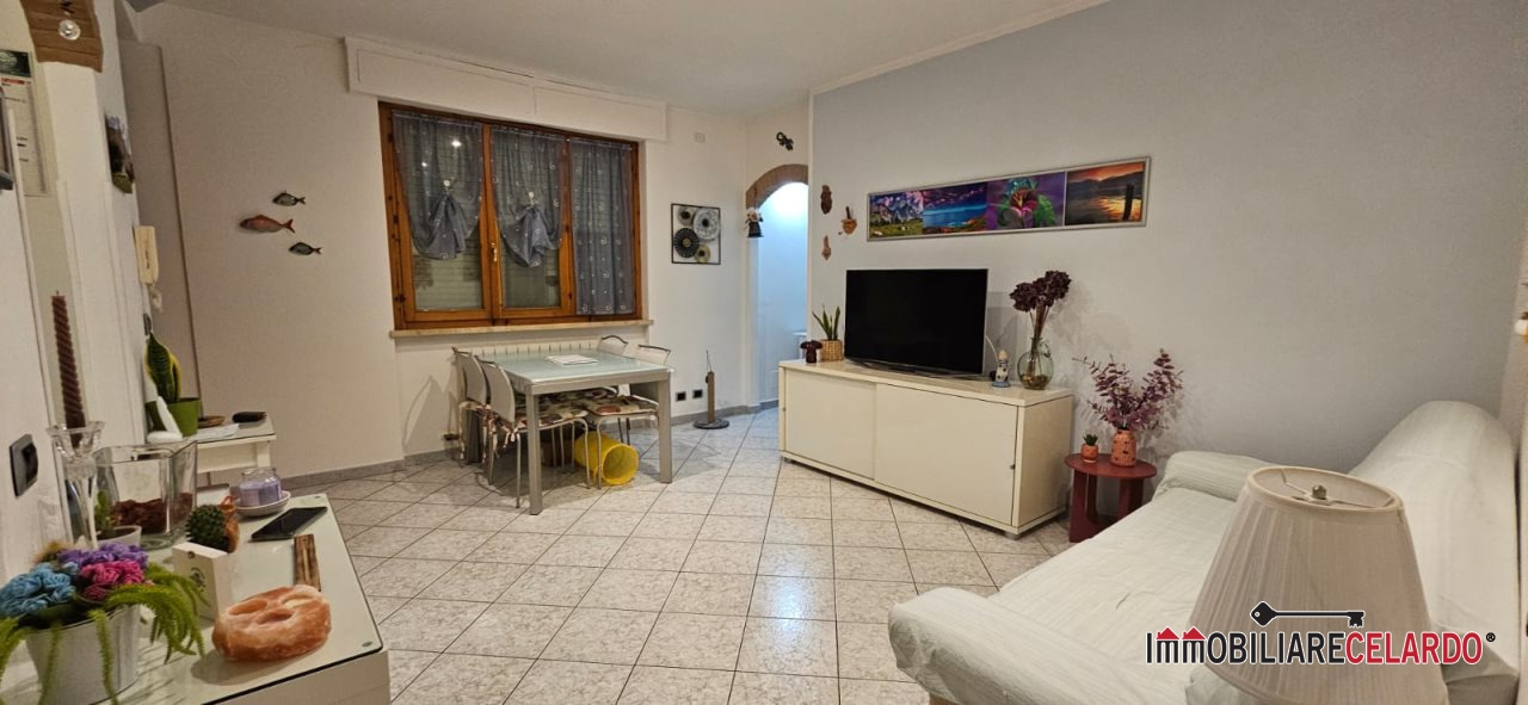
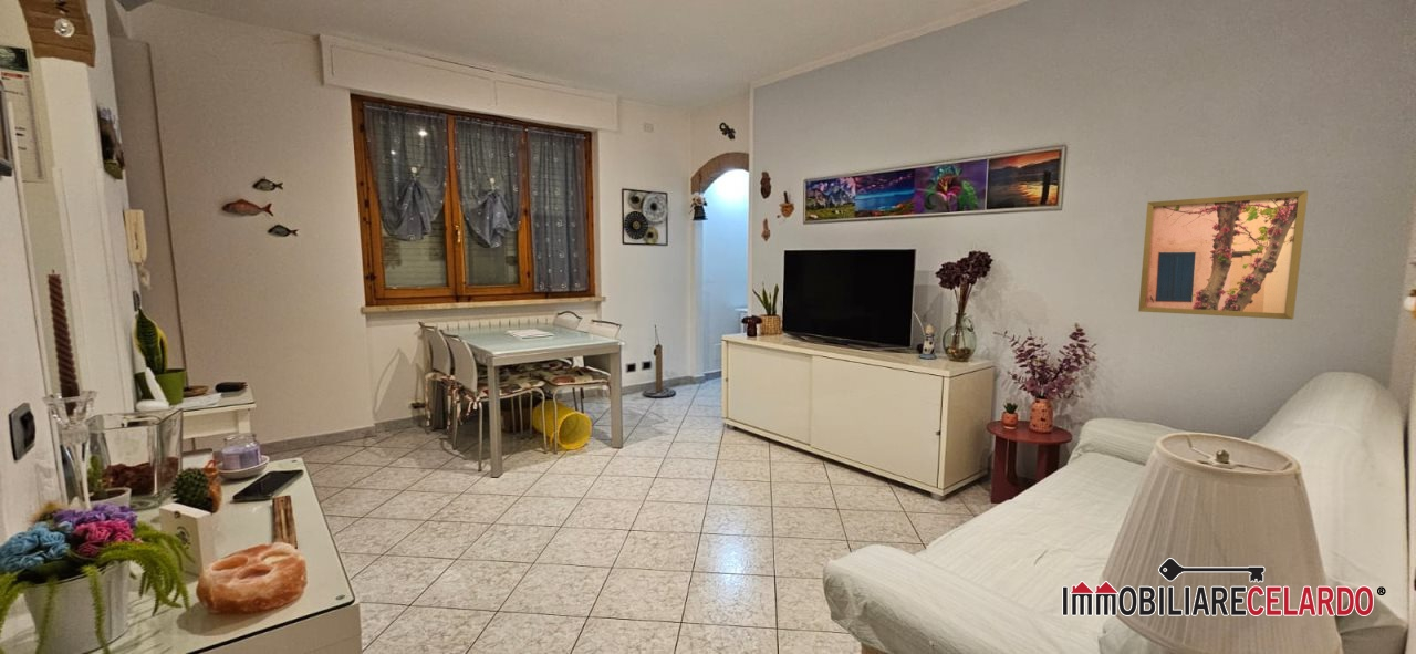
+ wall art [1137,189,1309,320]
